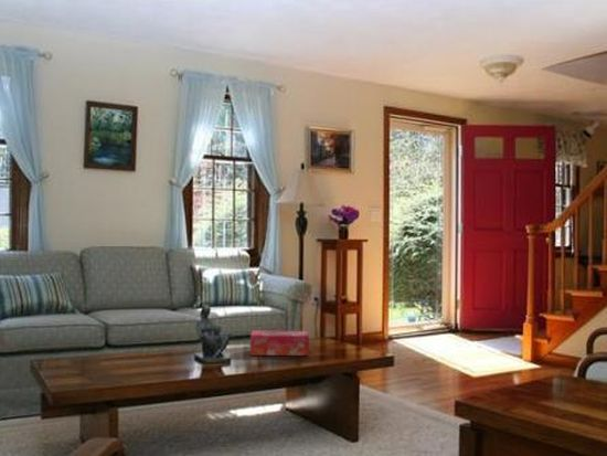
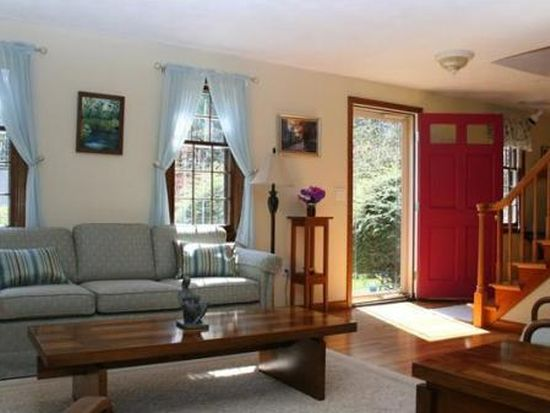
- tissue box [249,329,310,357]
